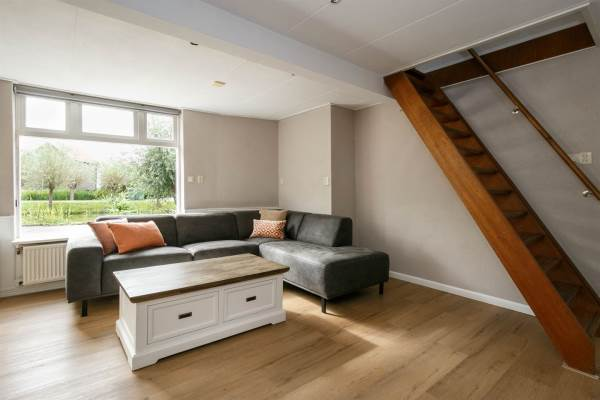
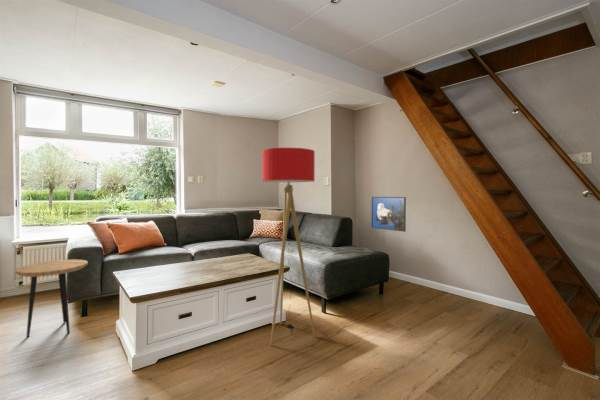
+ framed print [371,196,407,233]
+ floor lamp [262,147,316,346]
+ side table [14,258,89,338]
